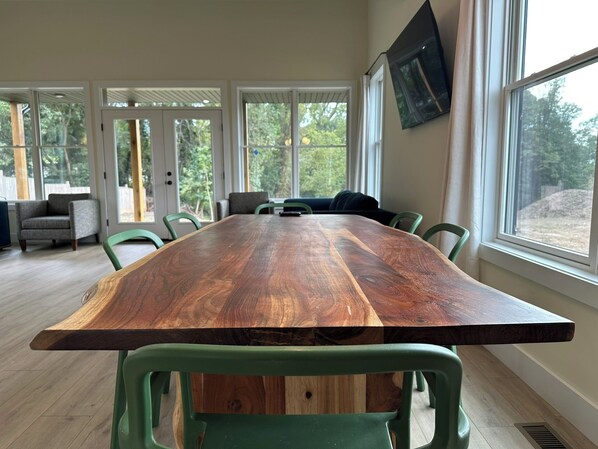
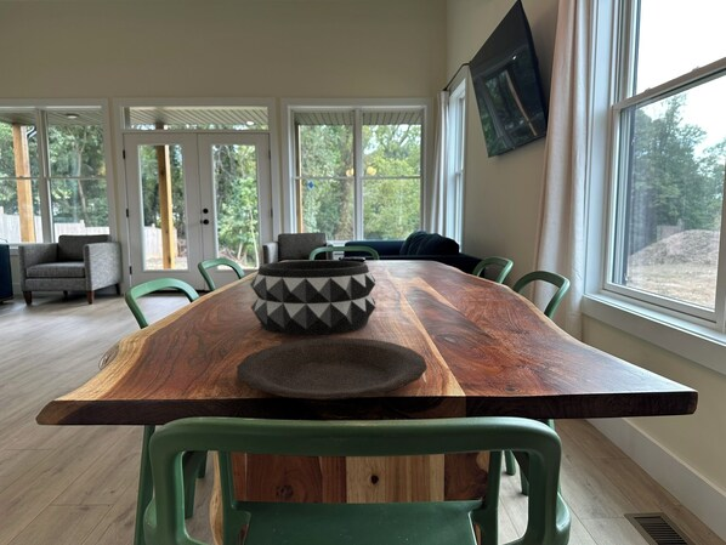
+ decorative bowl [249,259,376,337]
+ plate [236,336,429,402]
